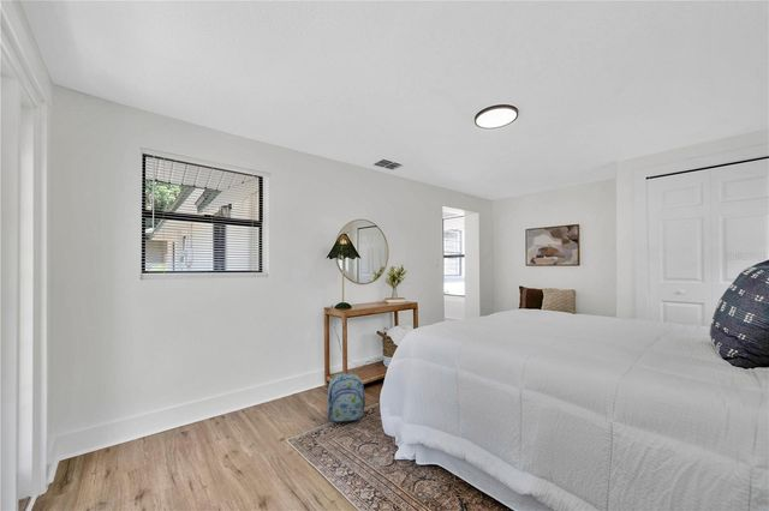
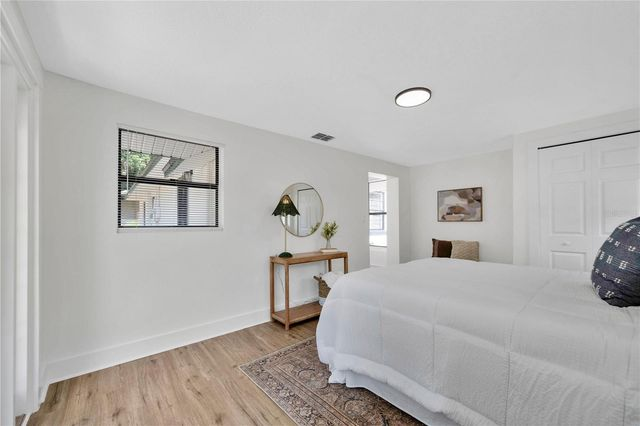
- backpack [326,373,366,422]
